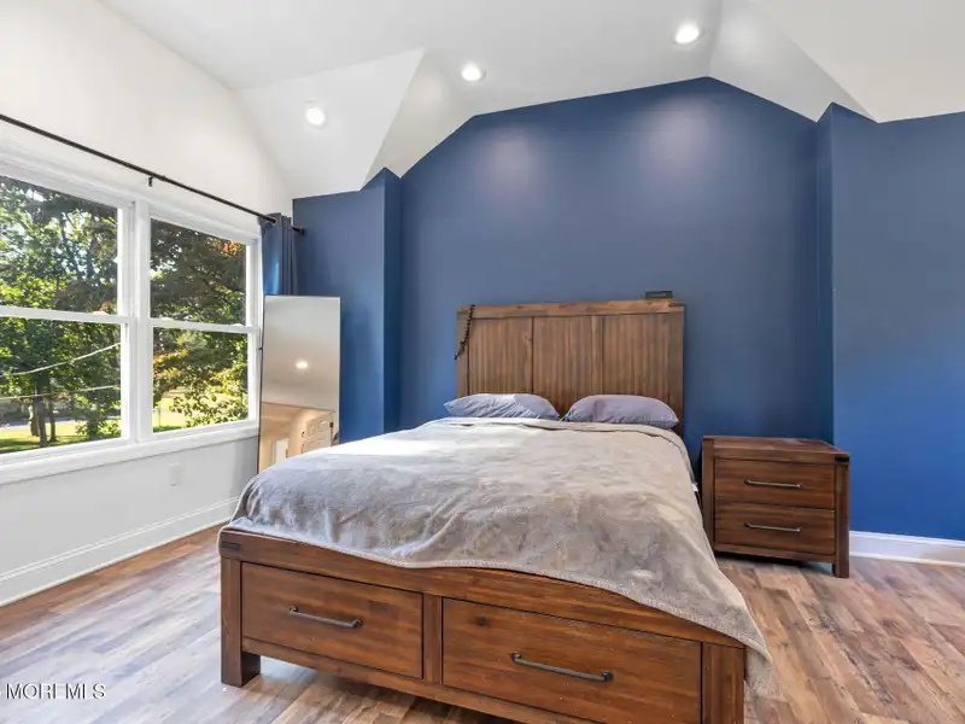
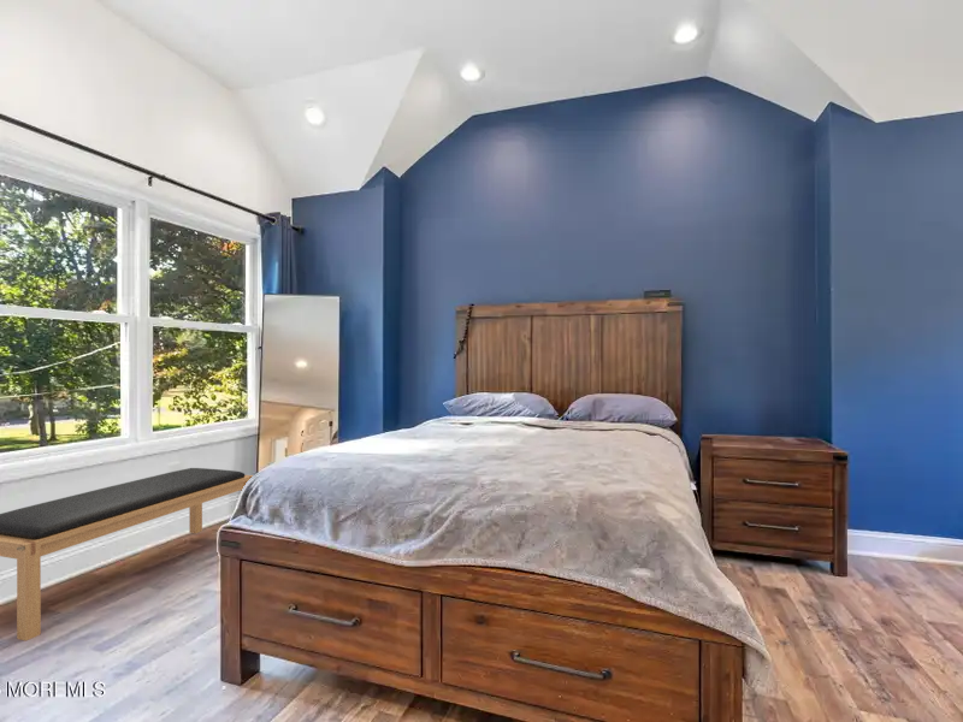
+ bench [0,467,254,643]
